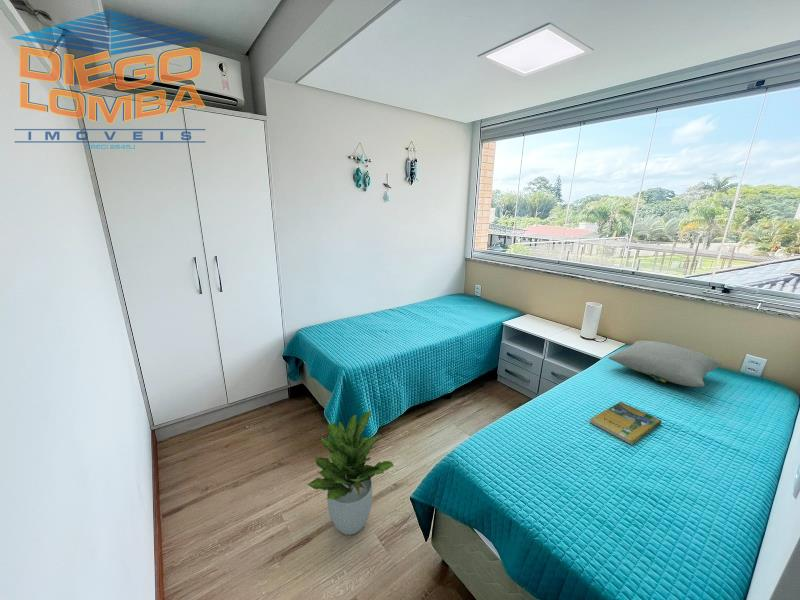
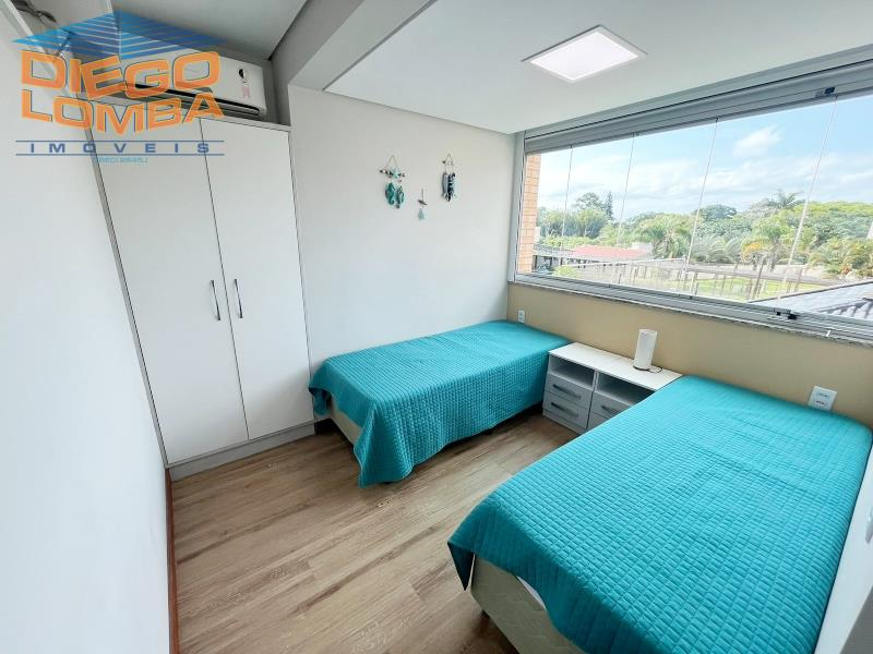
- potted plant [306,410,395,536]
- booklet [588,401,663,446]
- pillow [608,339,723,388]
